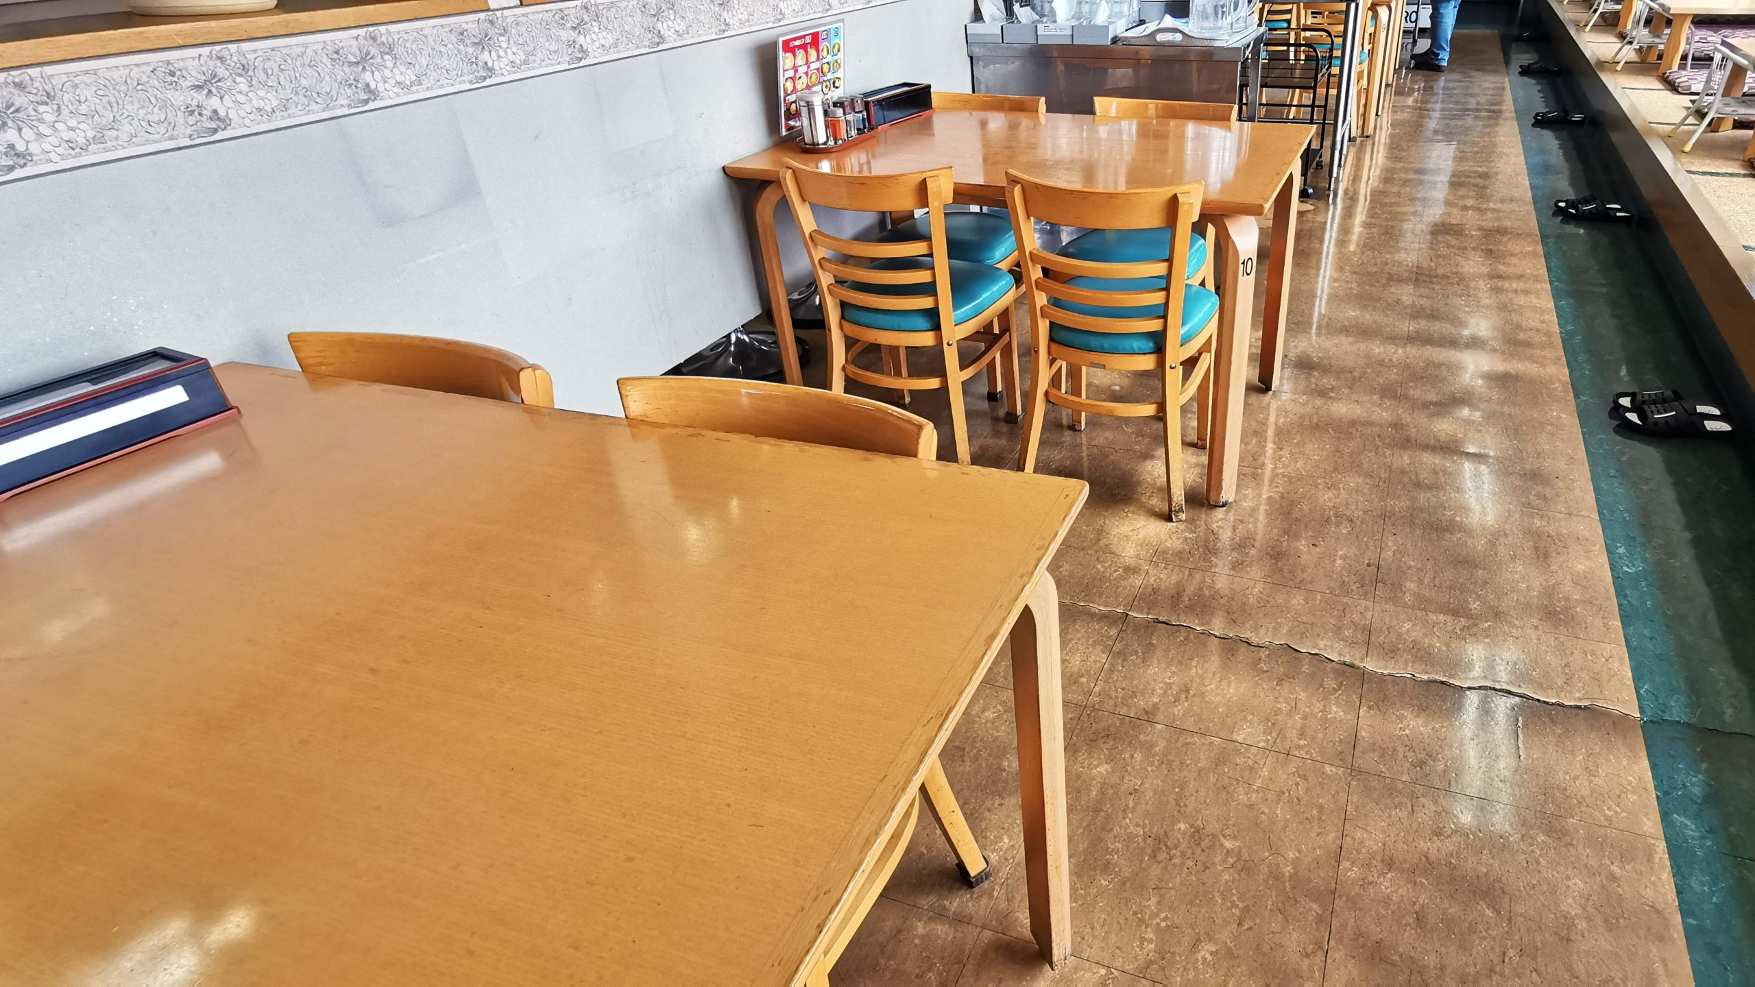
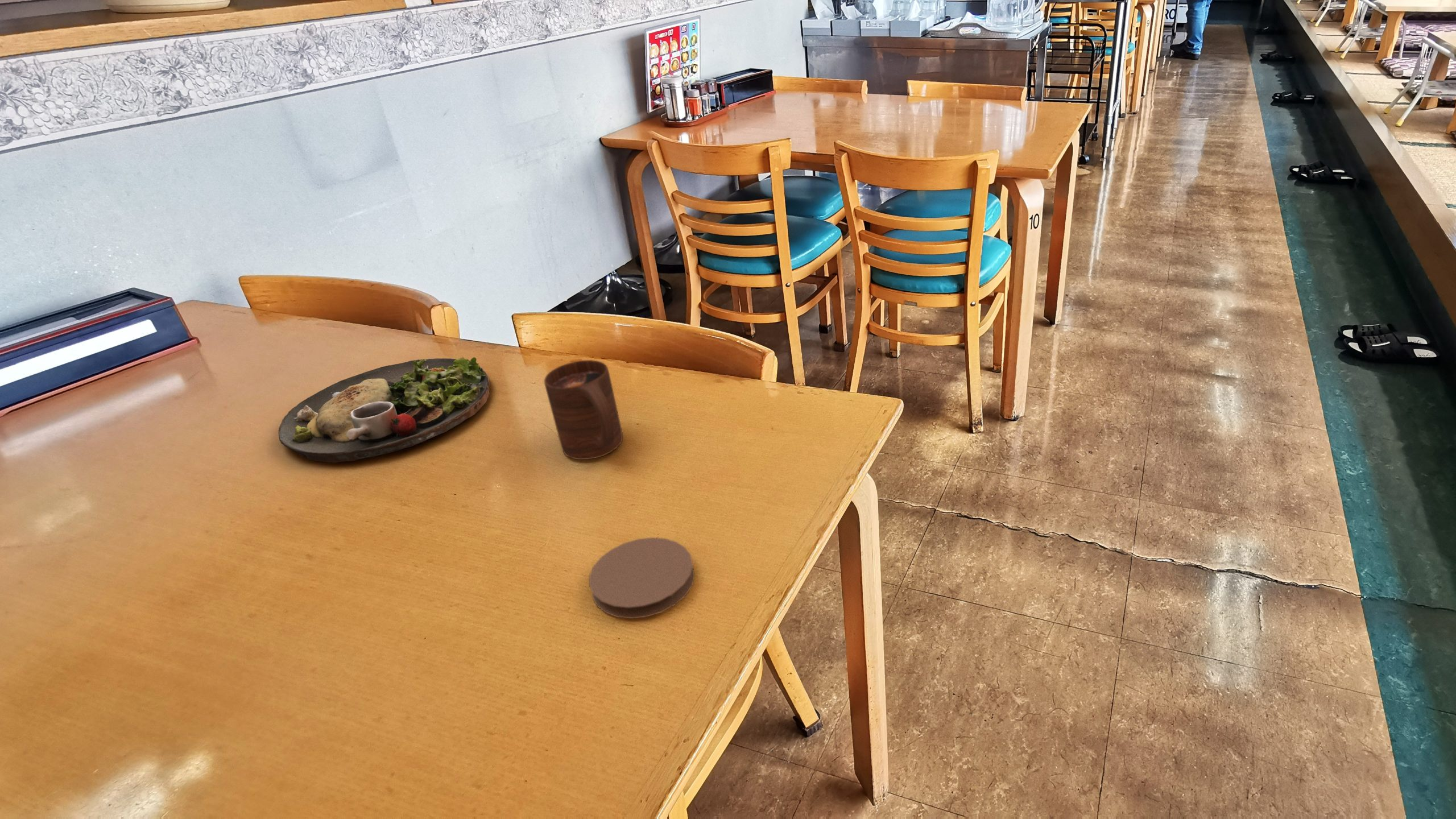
+ cup [544,359,623,460]
+ coaster [589,537,696,619]
+ dinner plate [278,357,490,463]
